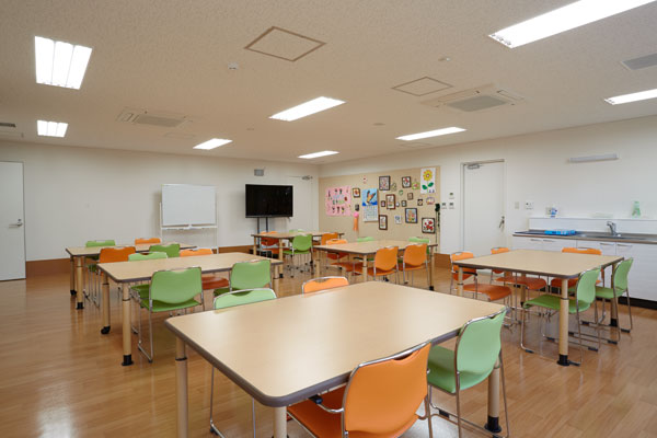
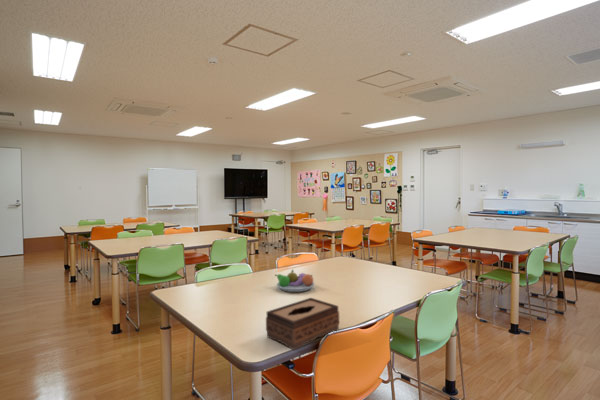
+ tissue box [265,297,340,351]
+ fruit bowl [274,269,316,293]
